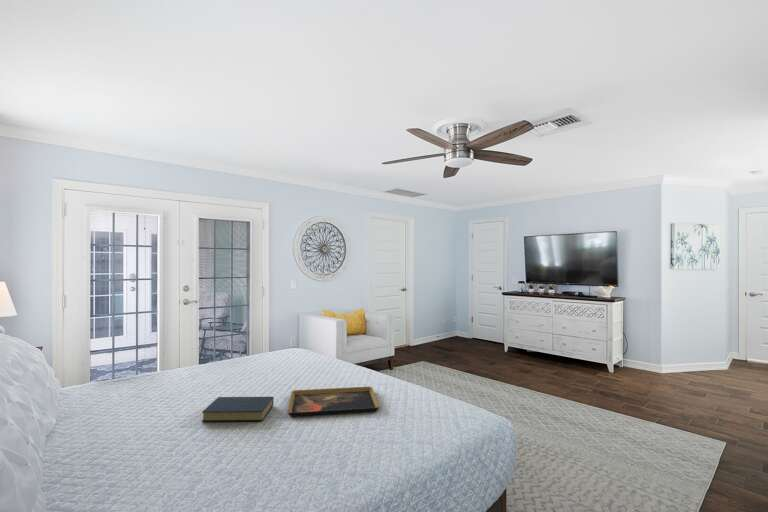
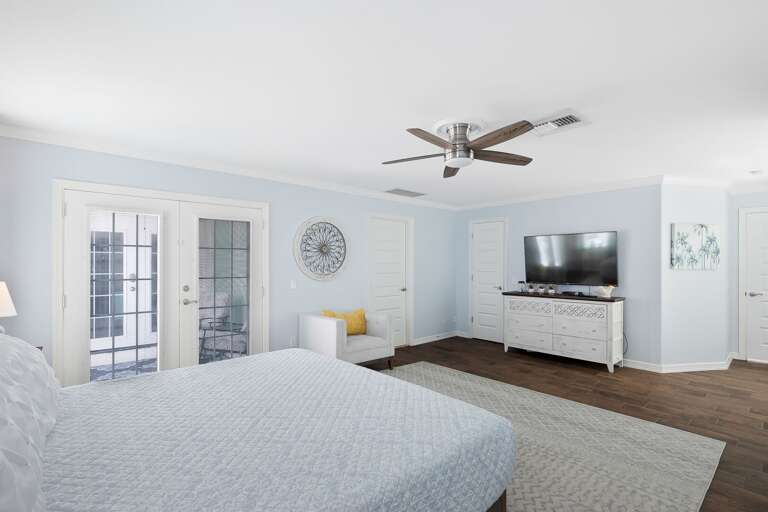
- hardback book [201,396,274,423]
- decorative tray [286,386,381,418]
